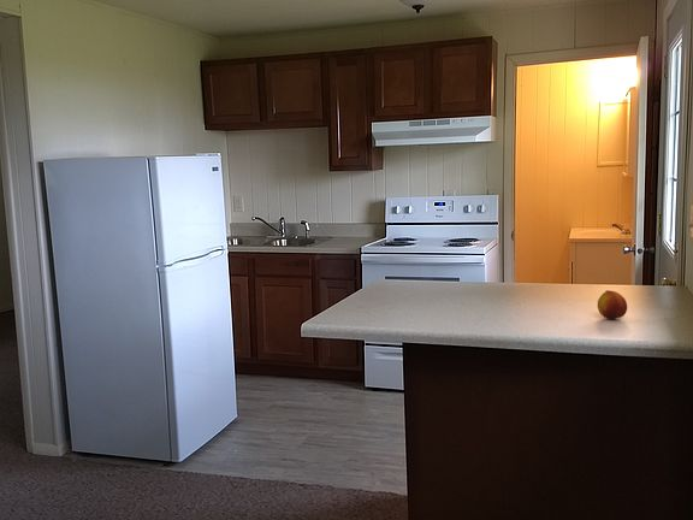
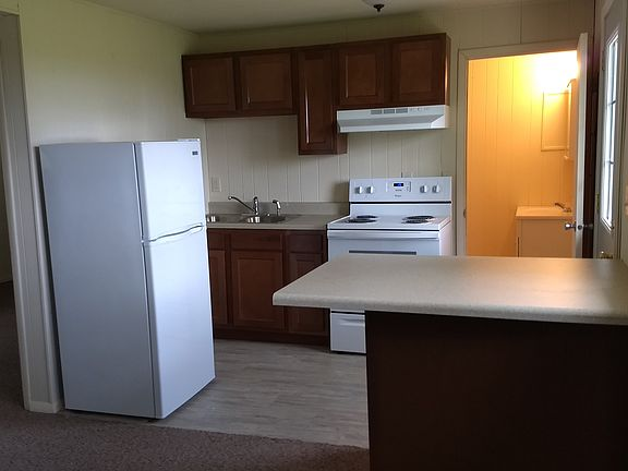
- fruit [597,289,628,320]
